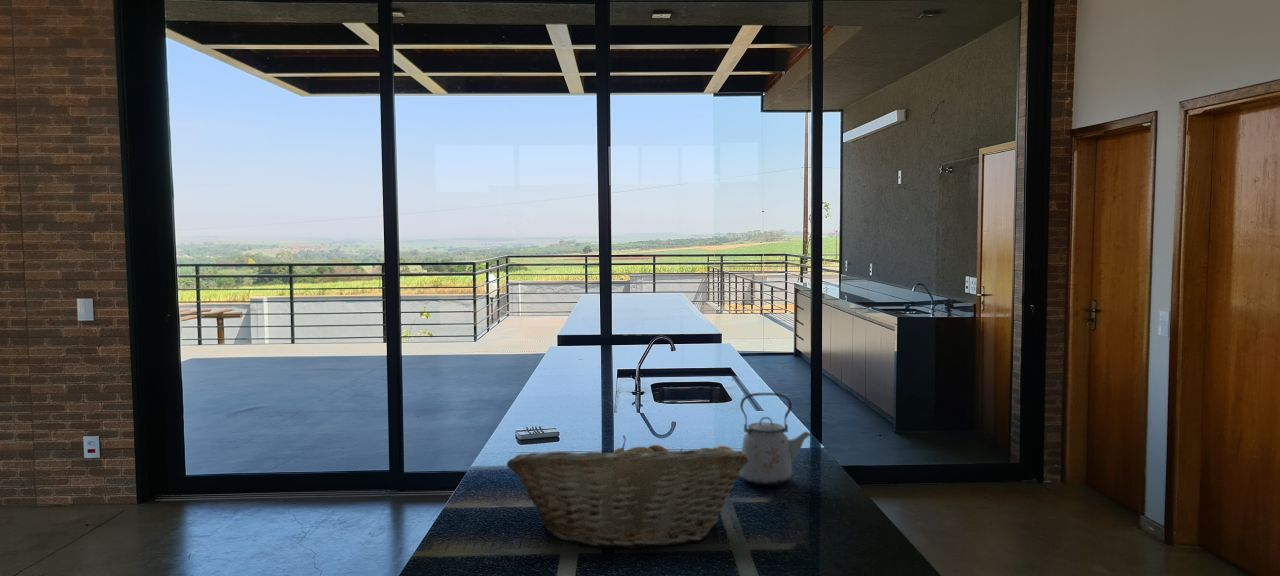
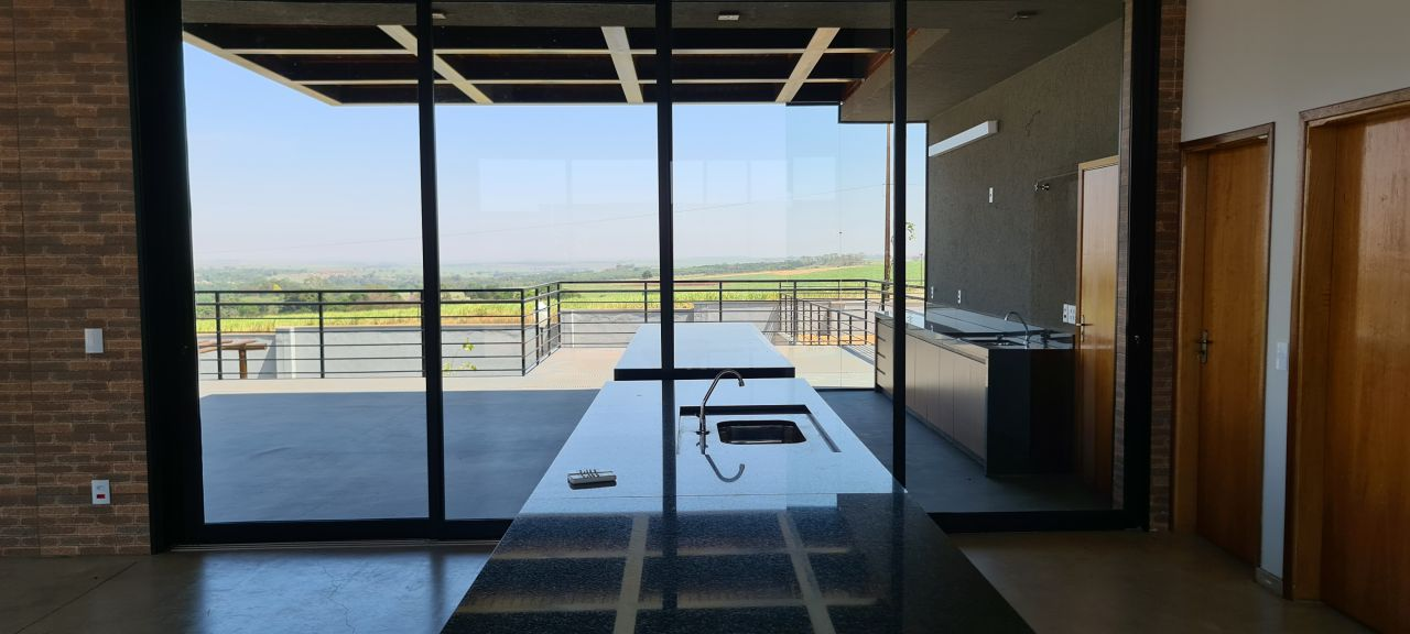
- kettle [739,392,813,487]
- fruit basket [506,434,749,550]
